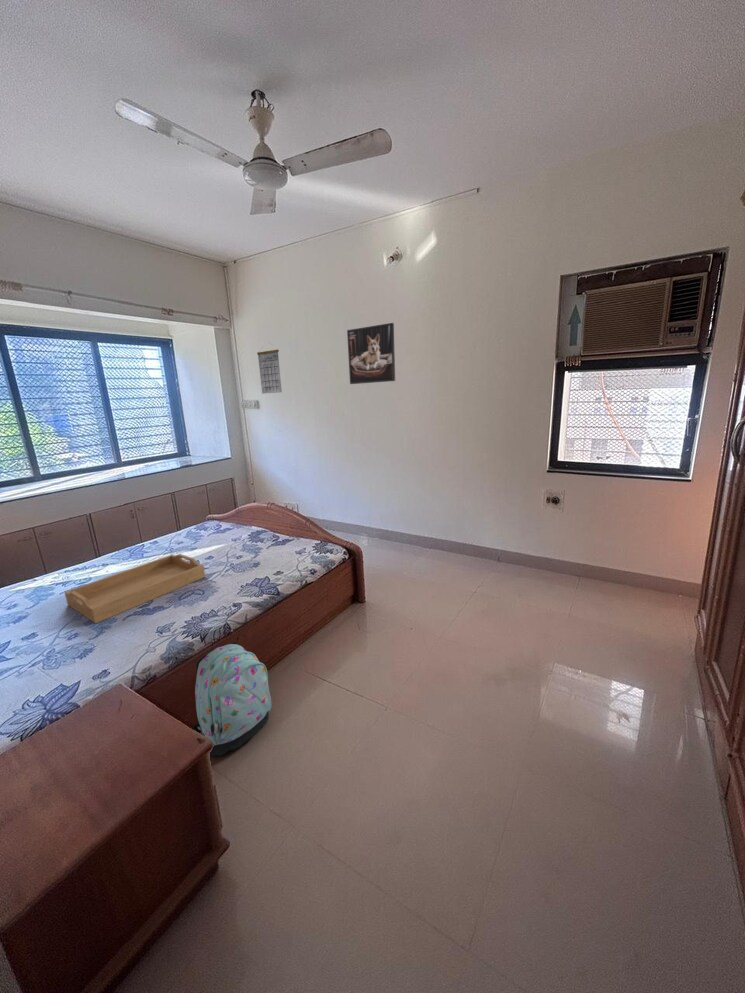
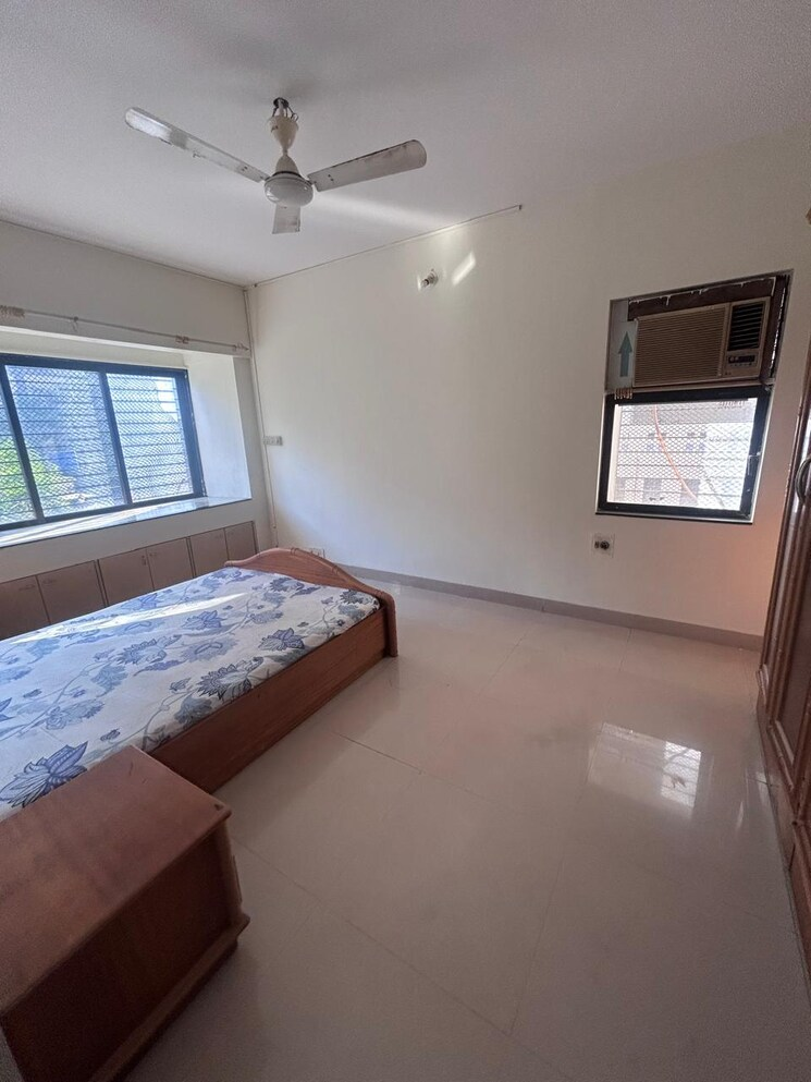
- serving tray [63,553,206,625]
- calendar [256,342,283,395]
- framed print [346,322,396,385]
- backpack [192,641,273,757]
